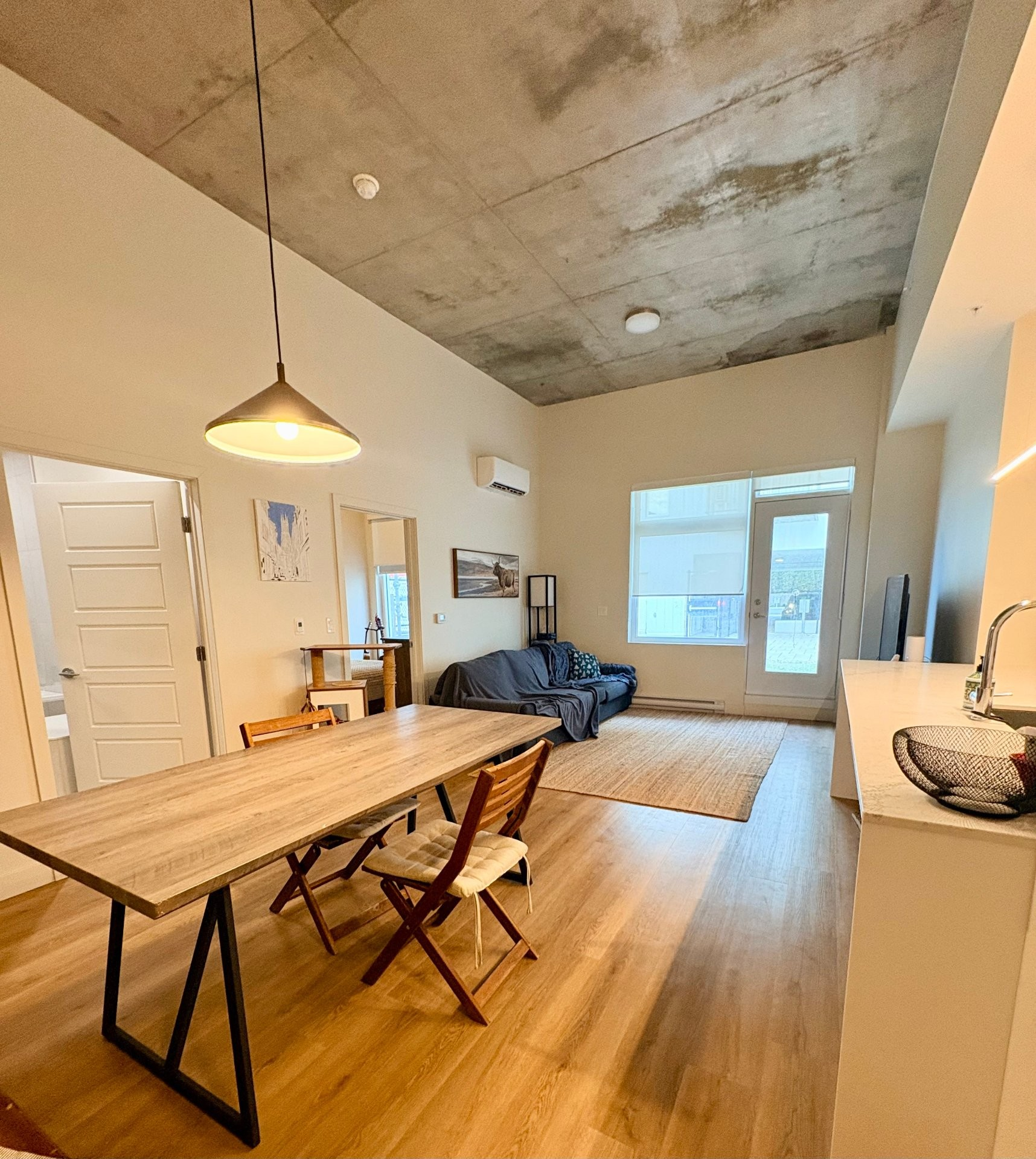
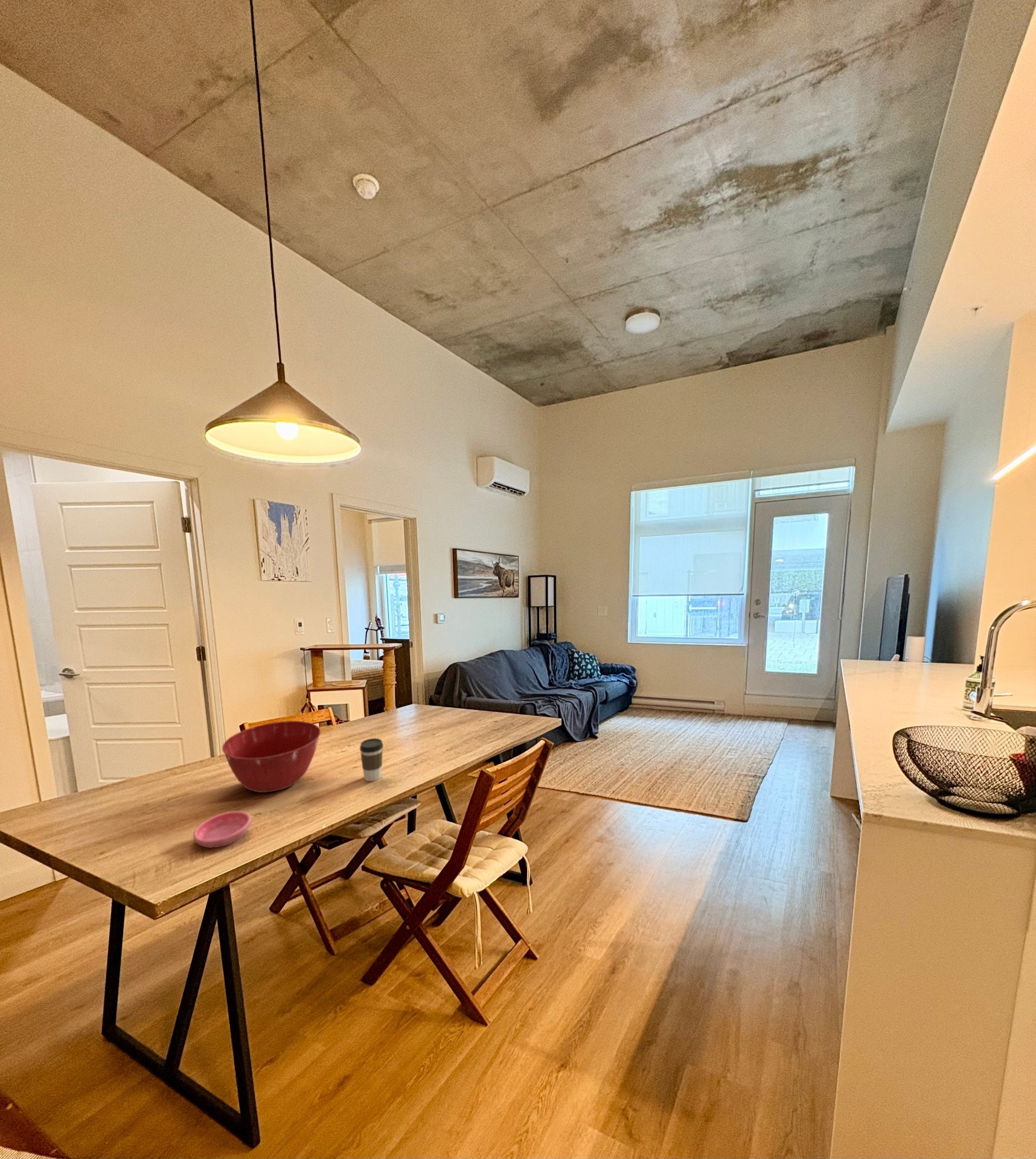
+ mixing bowl [222,720,321,793]
+ coffee cup [359,738,384,782]
+ saucer [193,811,252,848]
